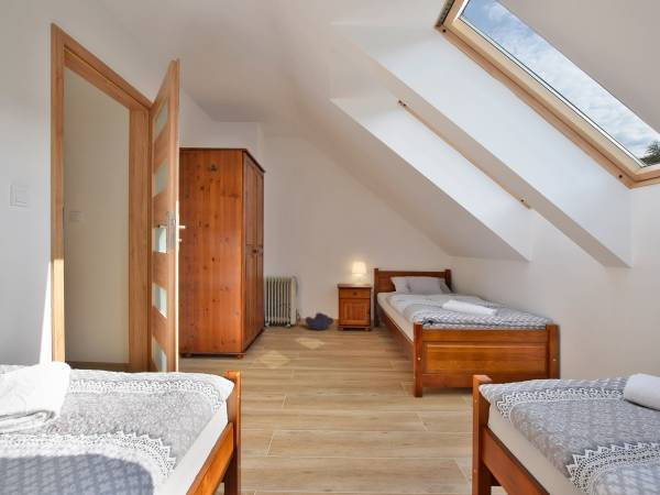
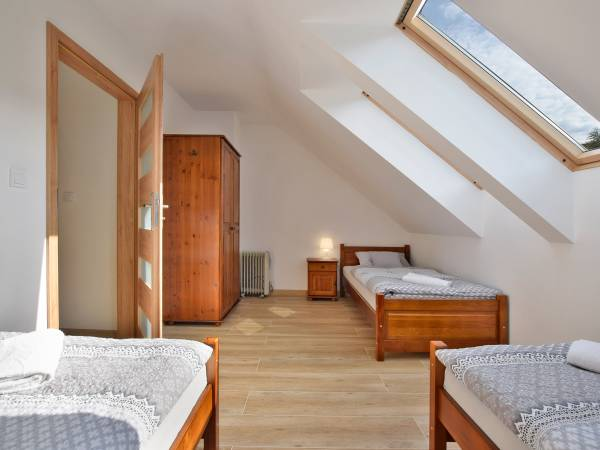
- bag [305,311,334,331]
